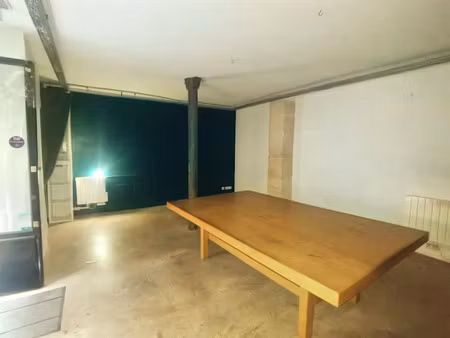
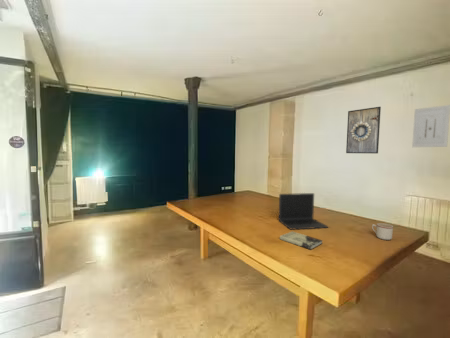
+ laptop [278,192,329,230]
+ mug [371,222,394,241]
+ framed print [345,106,382,154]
+ wall art [411,104,450,148]
+ book [279,230,323,251]
